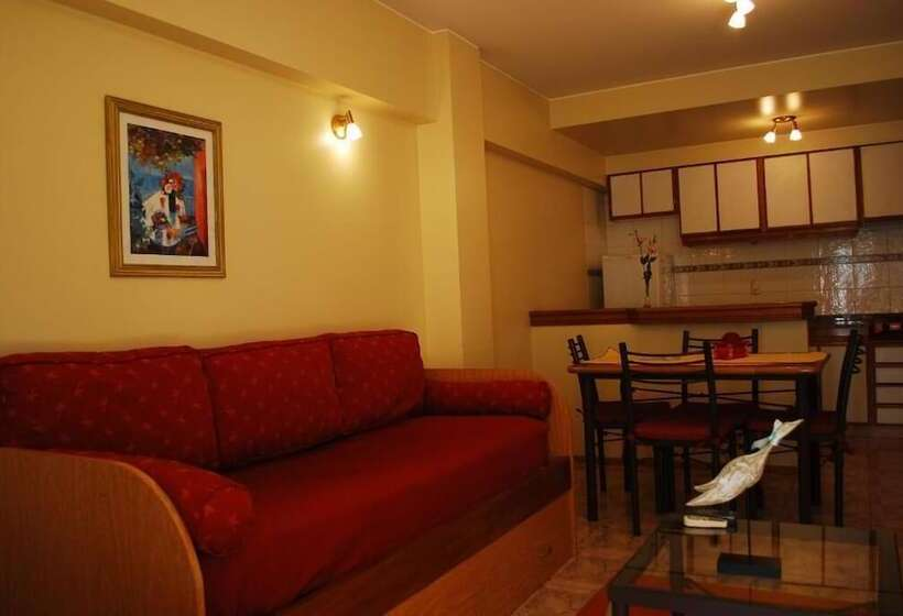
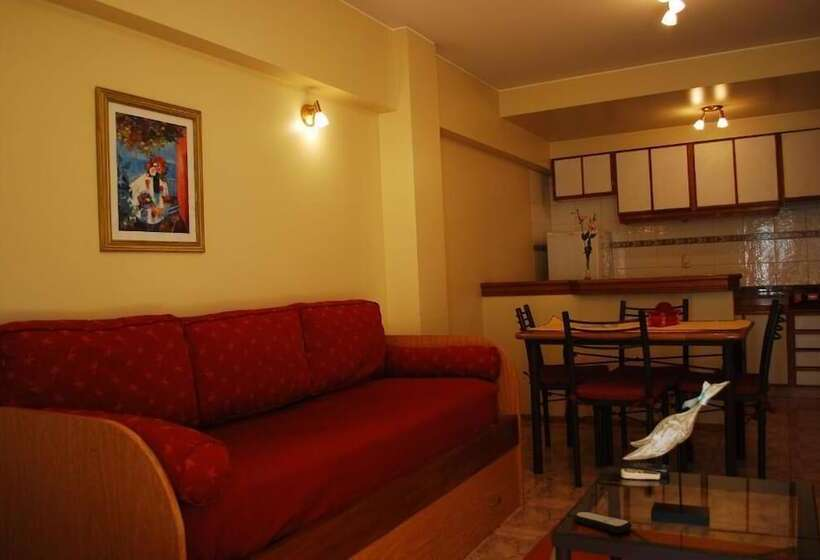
+ remote control [572,511,633,534]
